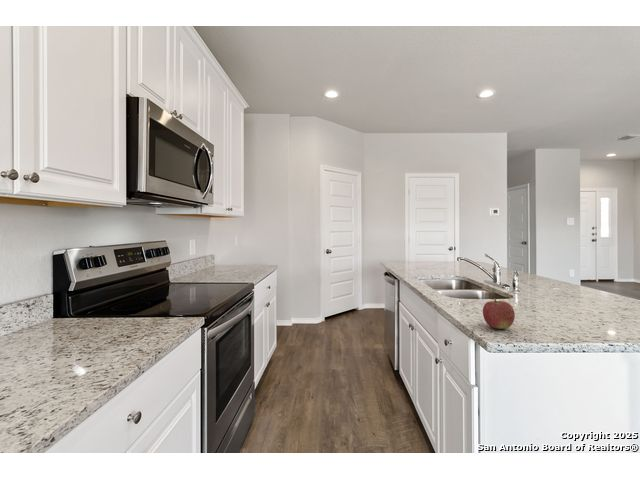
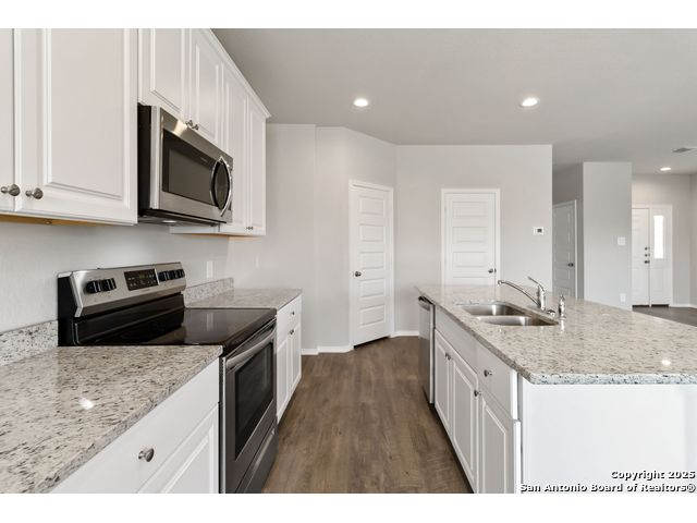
- apple [482,297,516,330]
